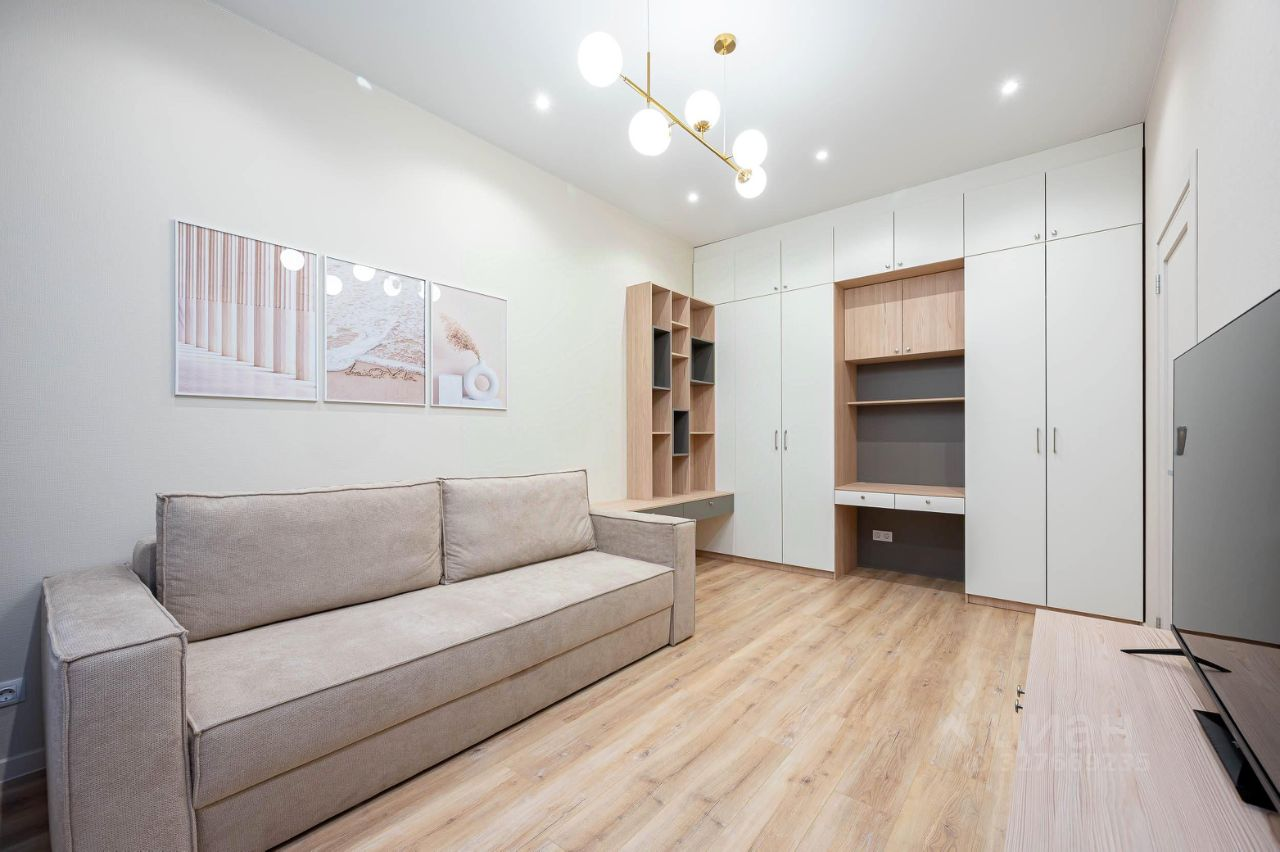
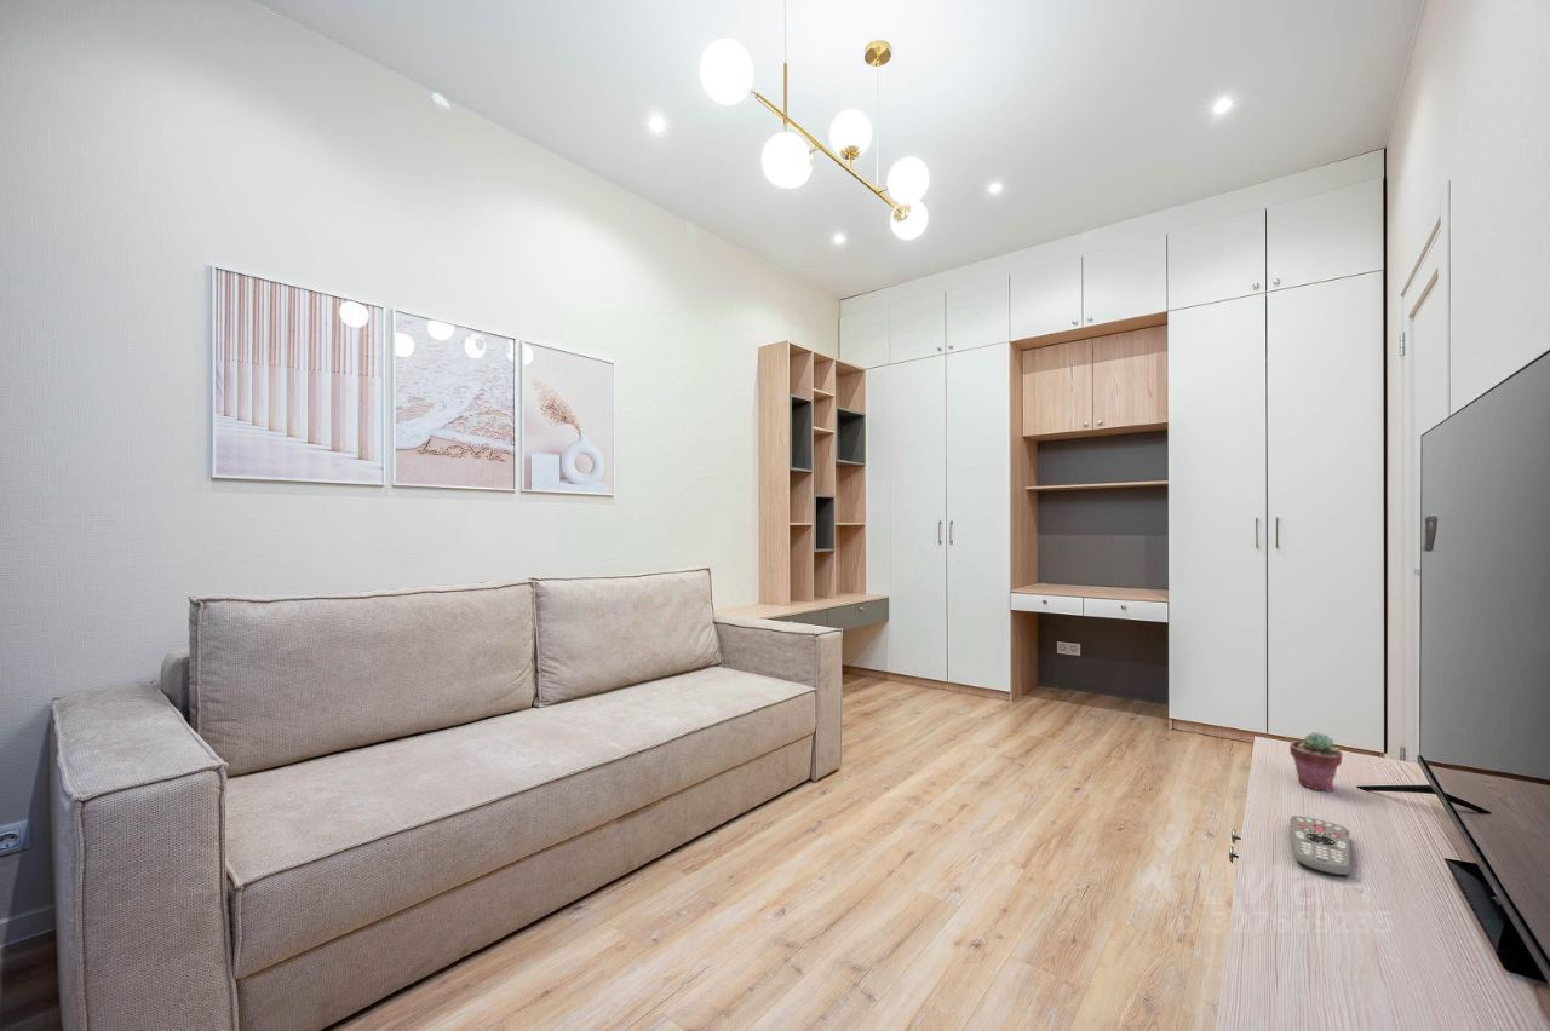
+ remote control [1288,814,1353,877]
+ potted succulent [1288,731,1344,793]
